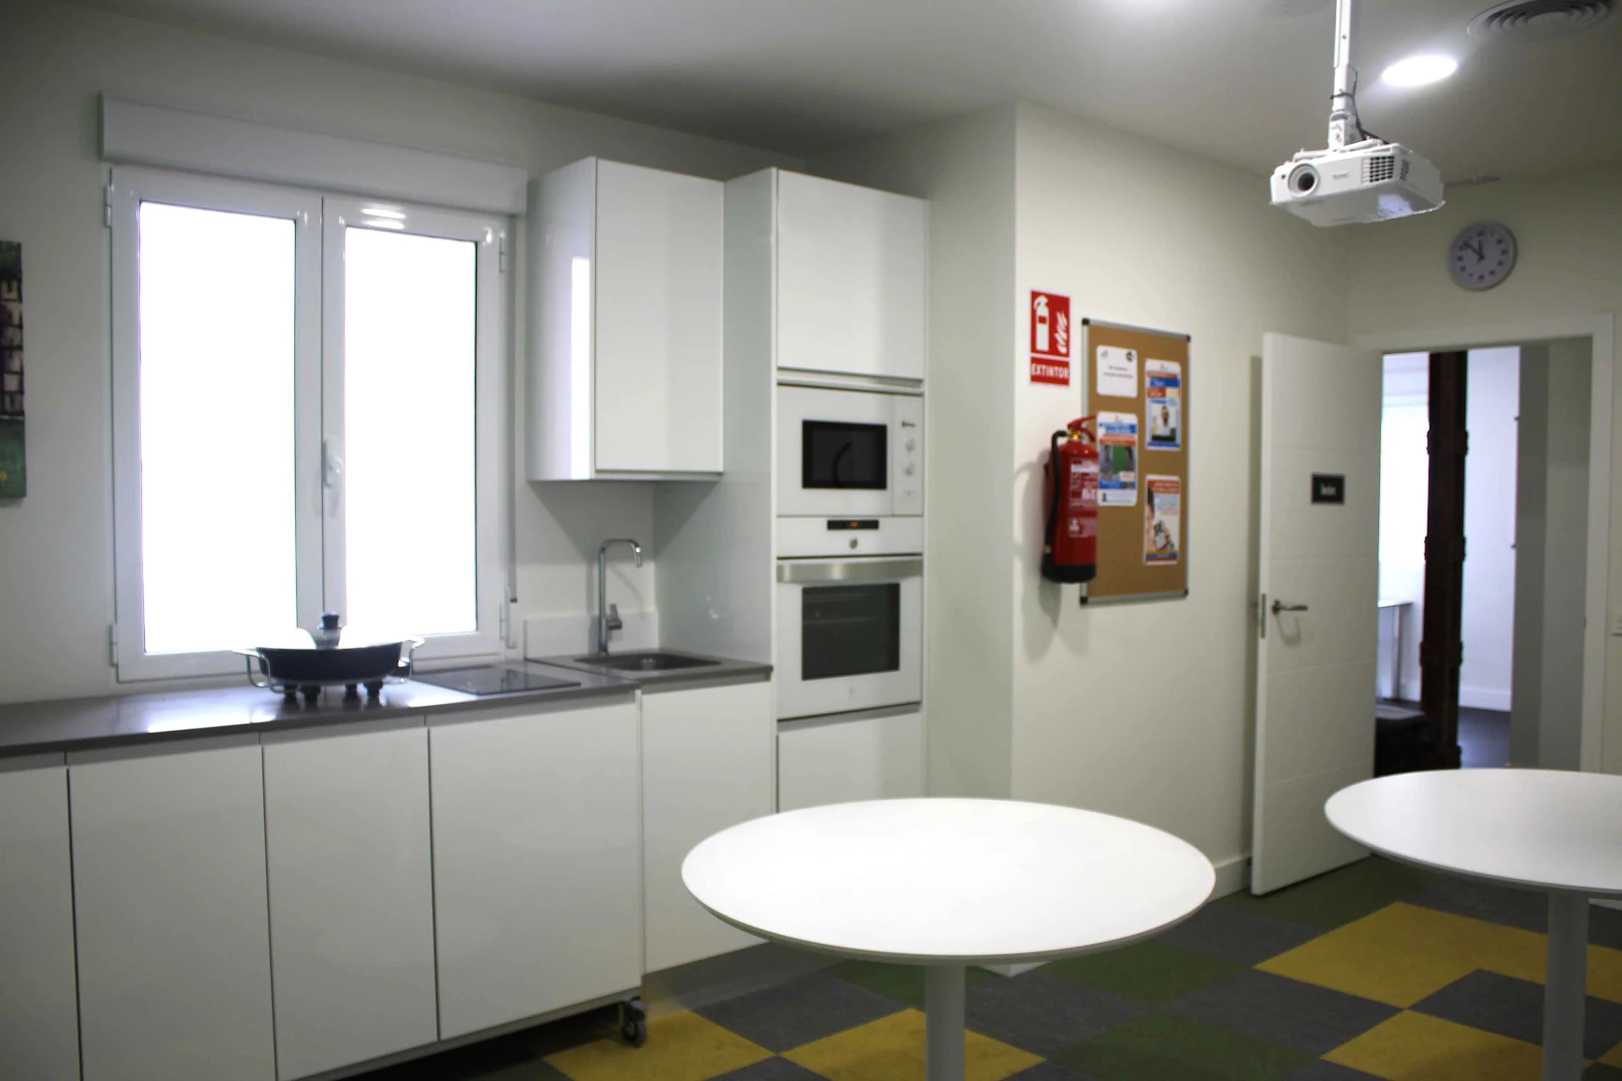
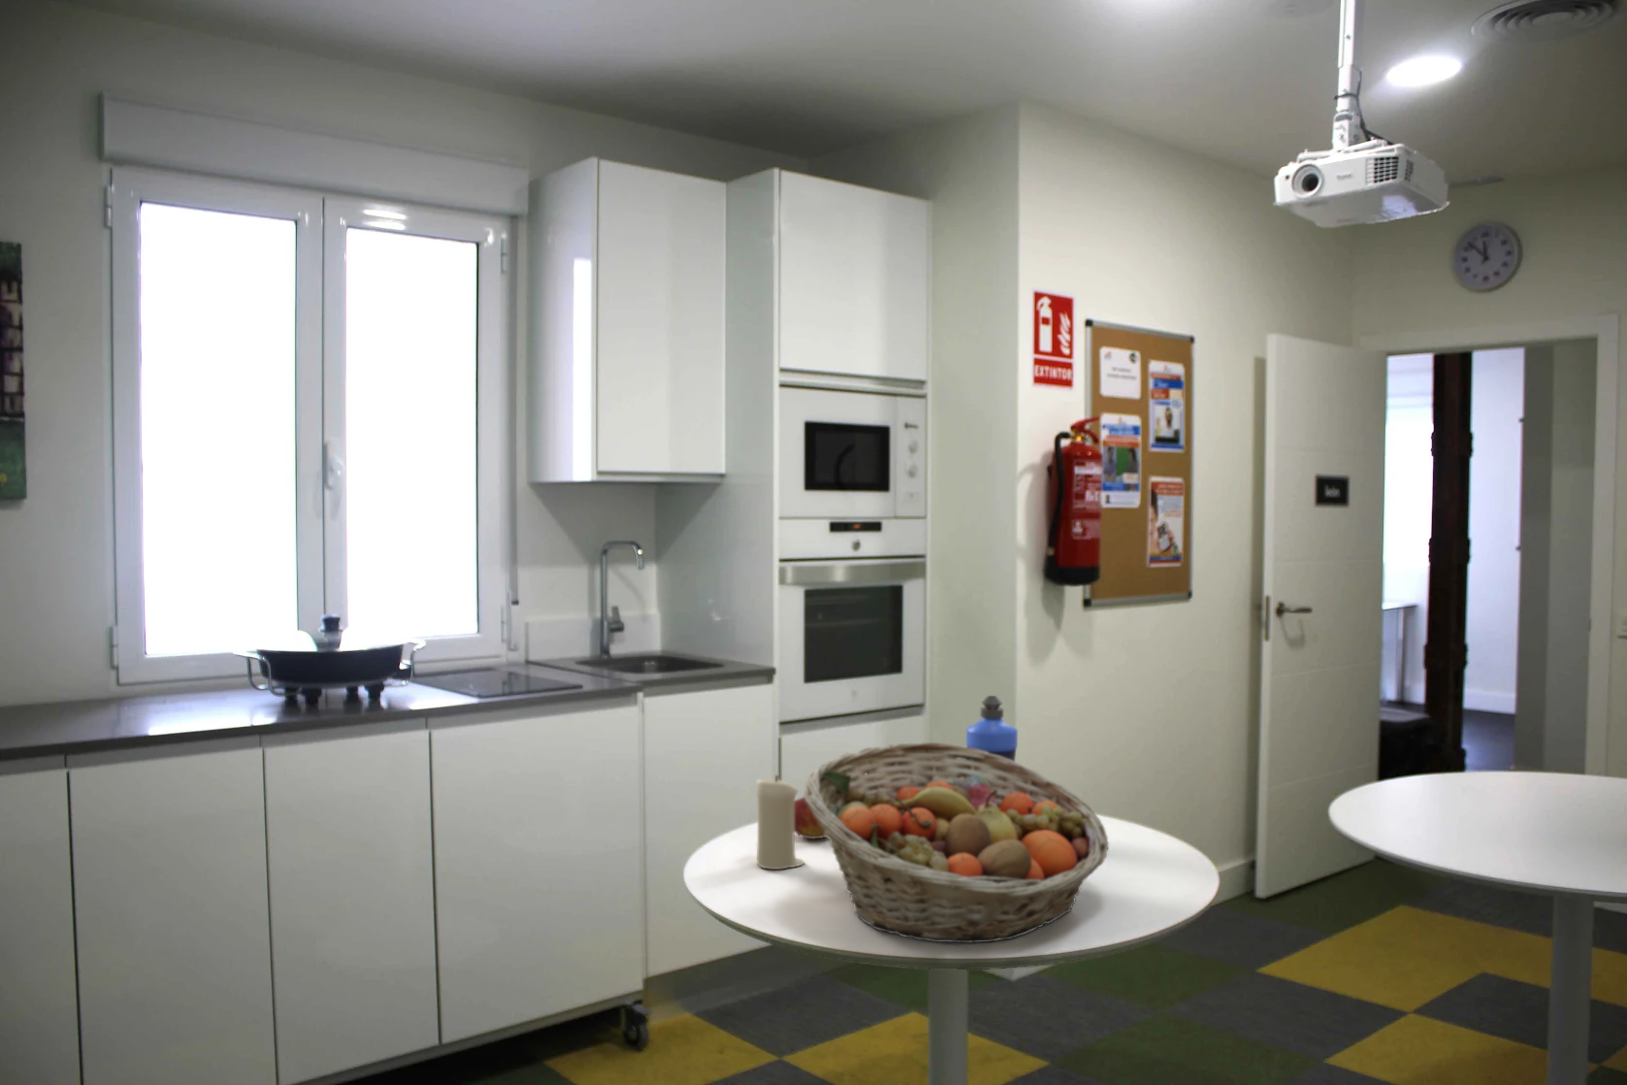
+ candle [755,775,806,871]
+ fruit basket [803,740,1110,945]
+ water bottle [965,695,1019,762]
+ apple [794,796,827,839]
